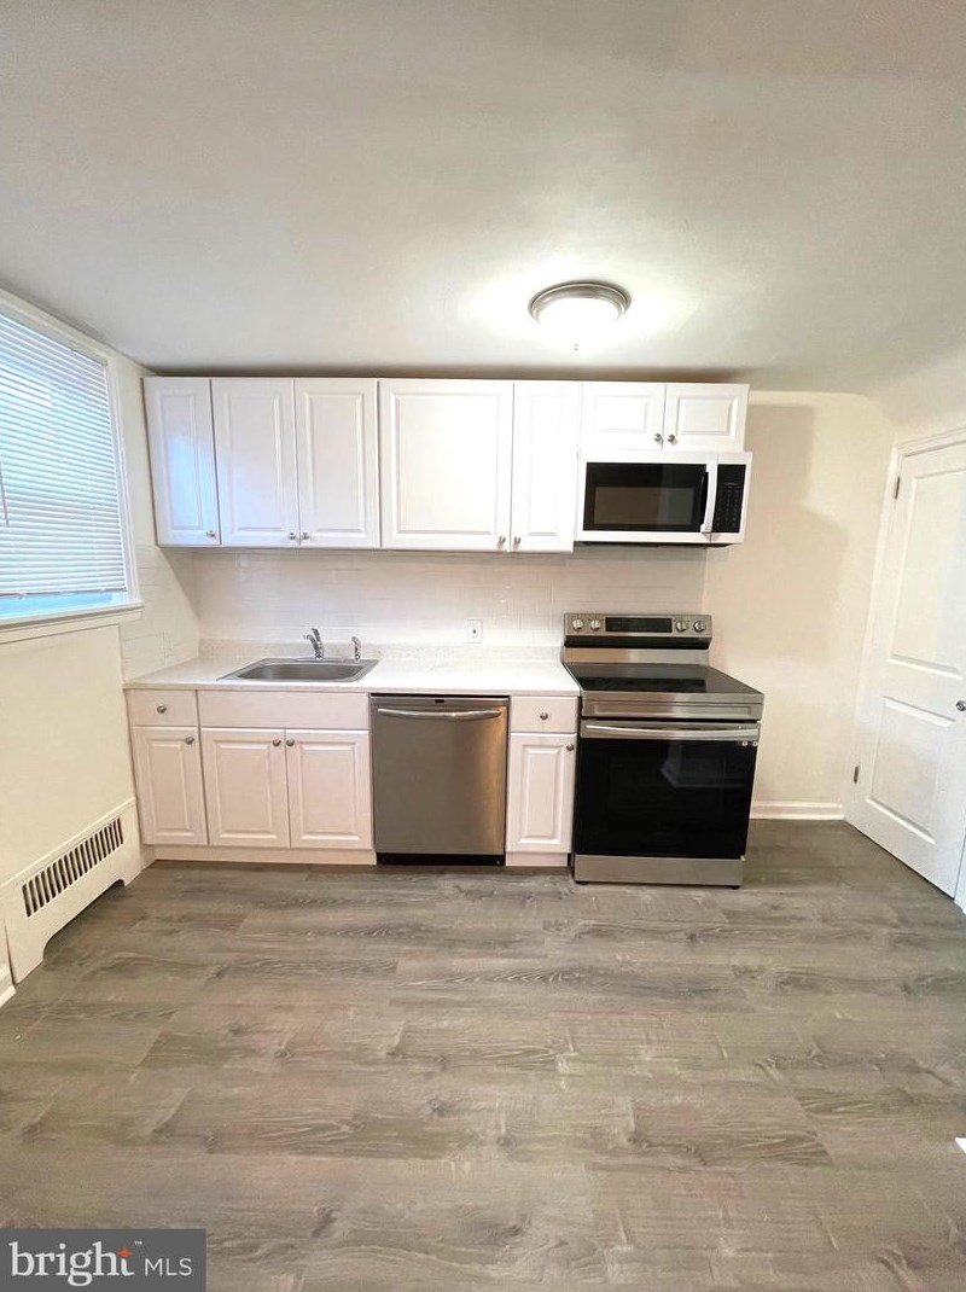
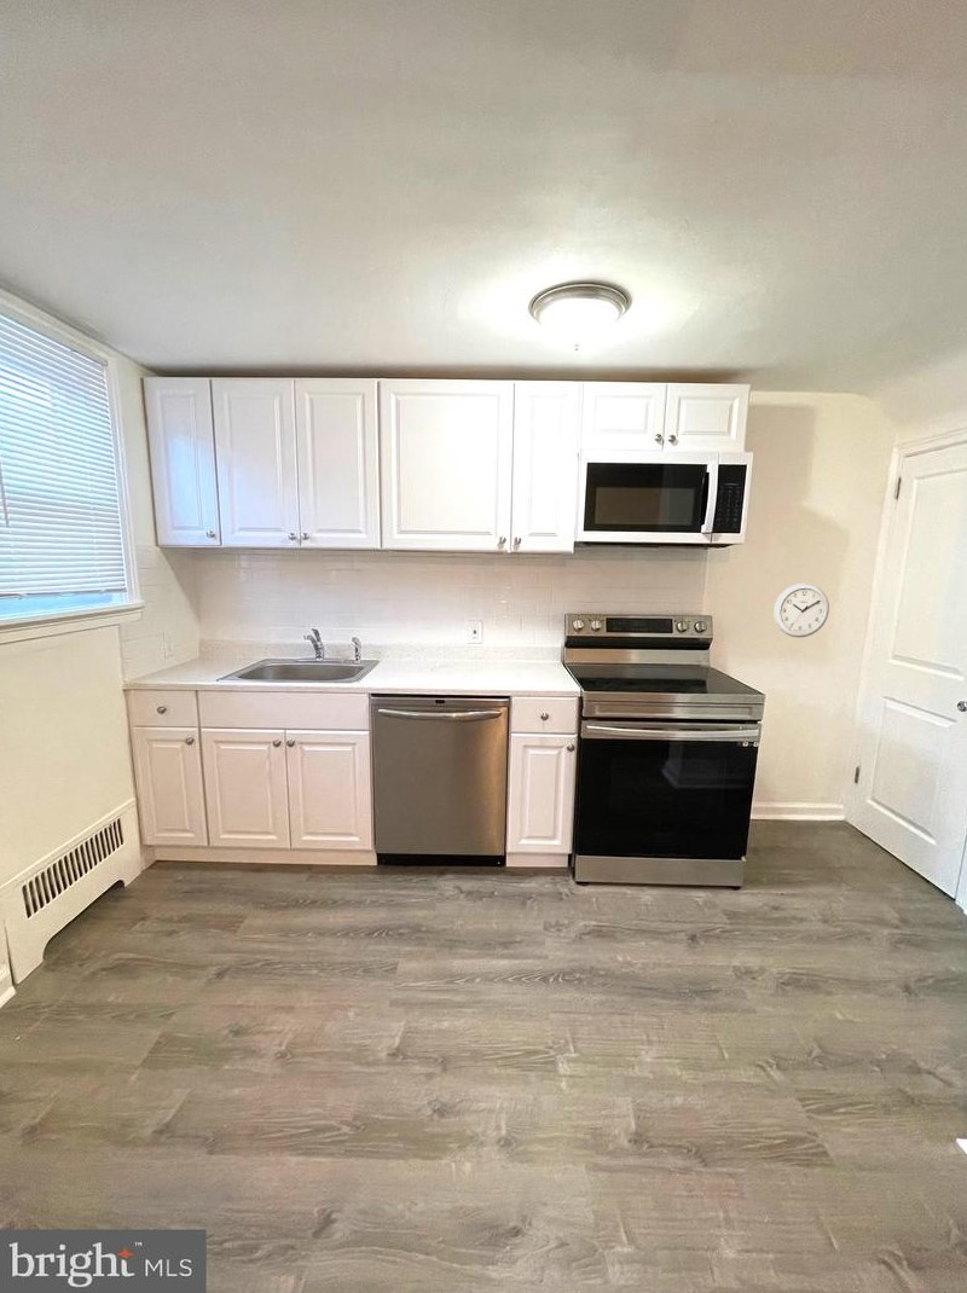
+ wall clock [772,582,830,639]
